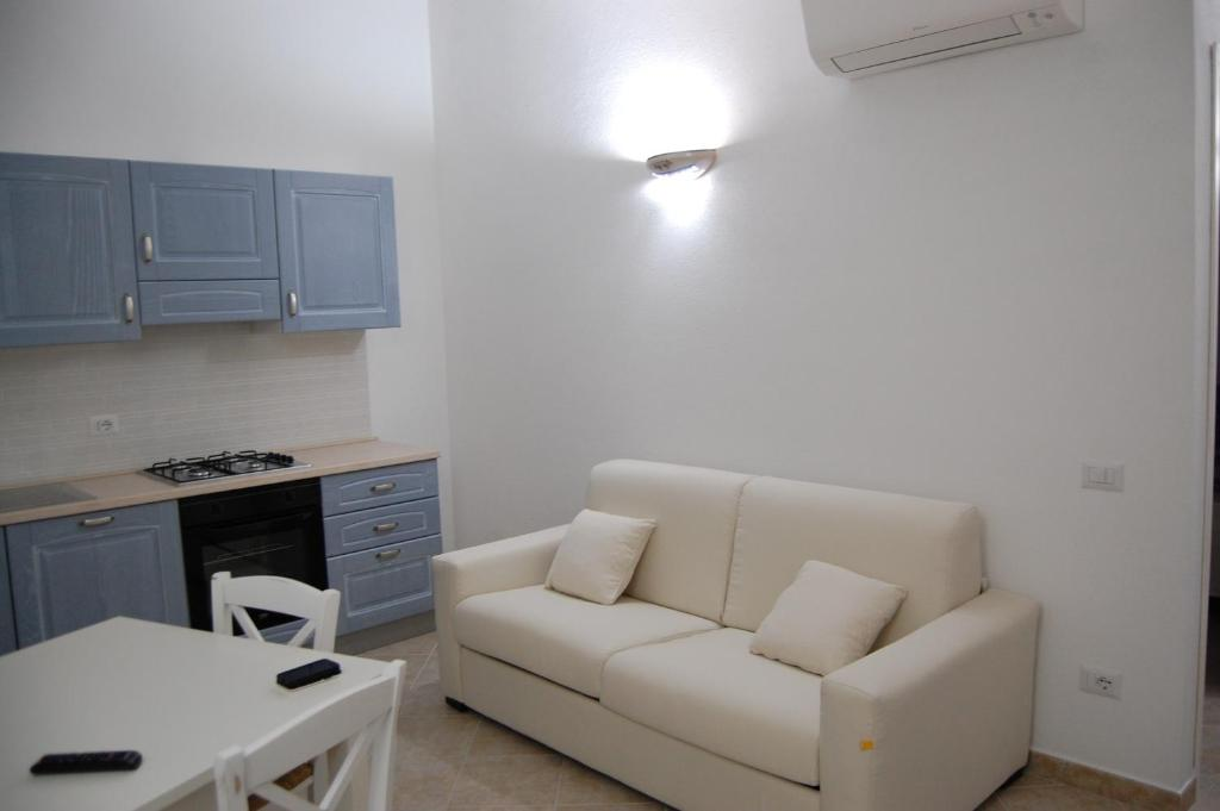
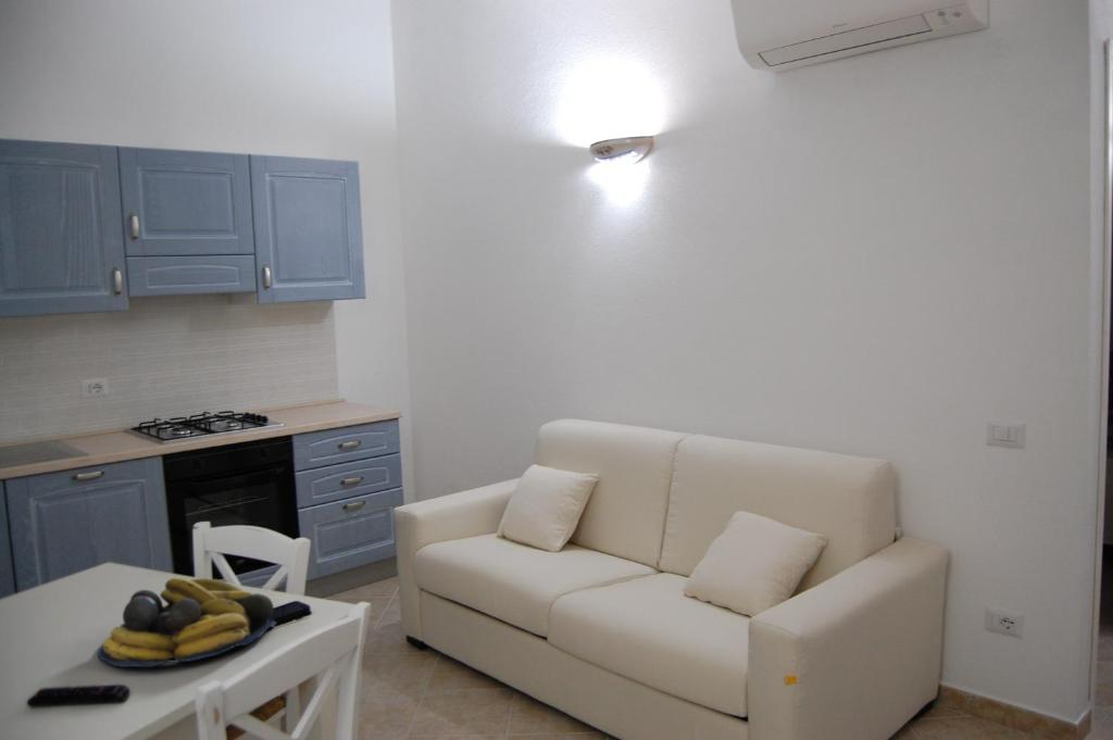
+ fruit bowl [97,577,278,668]
